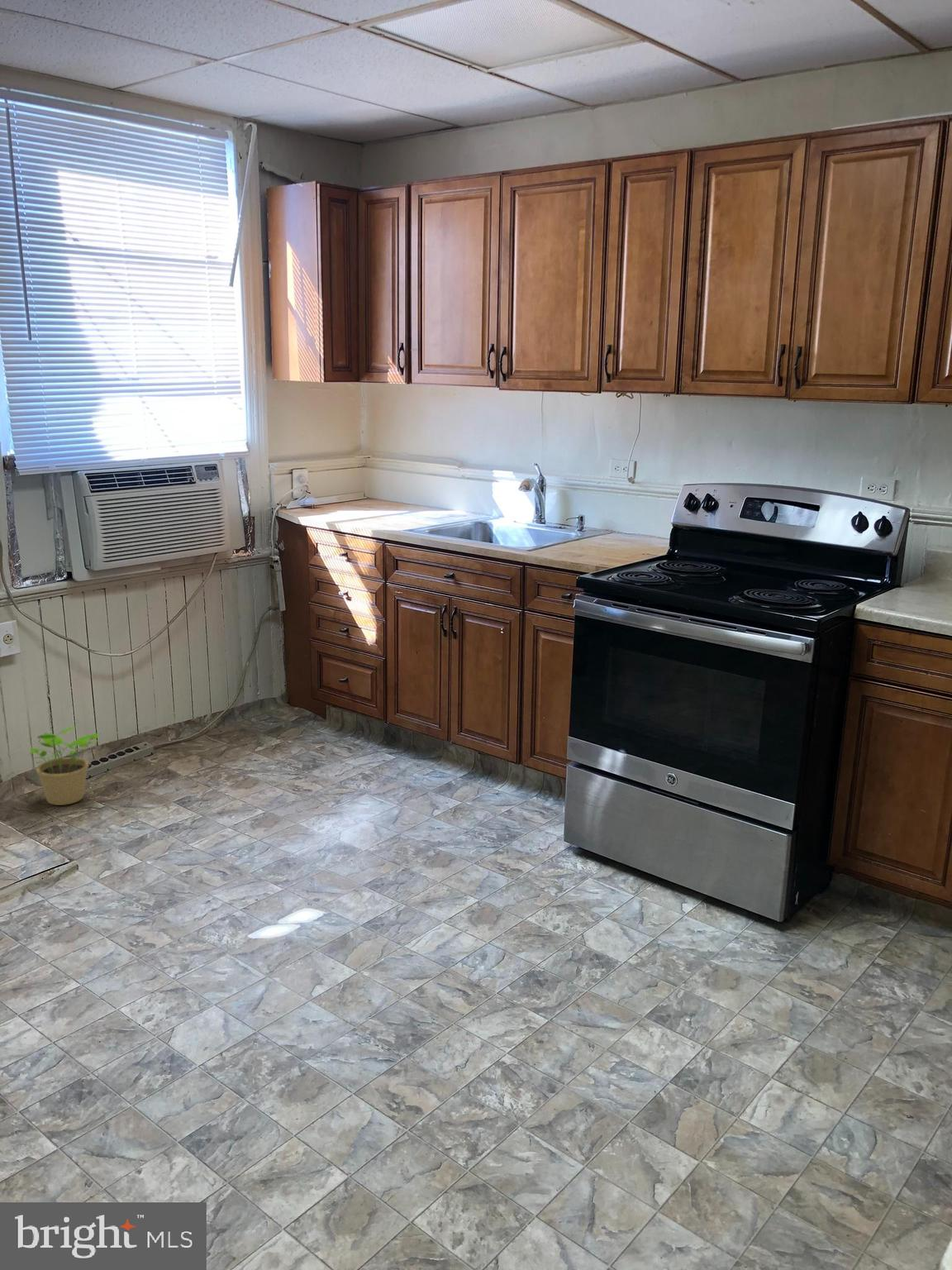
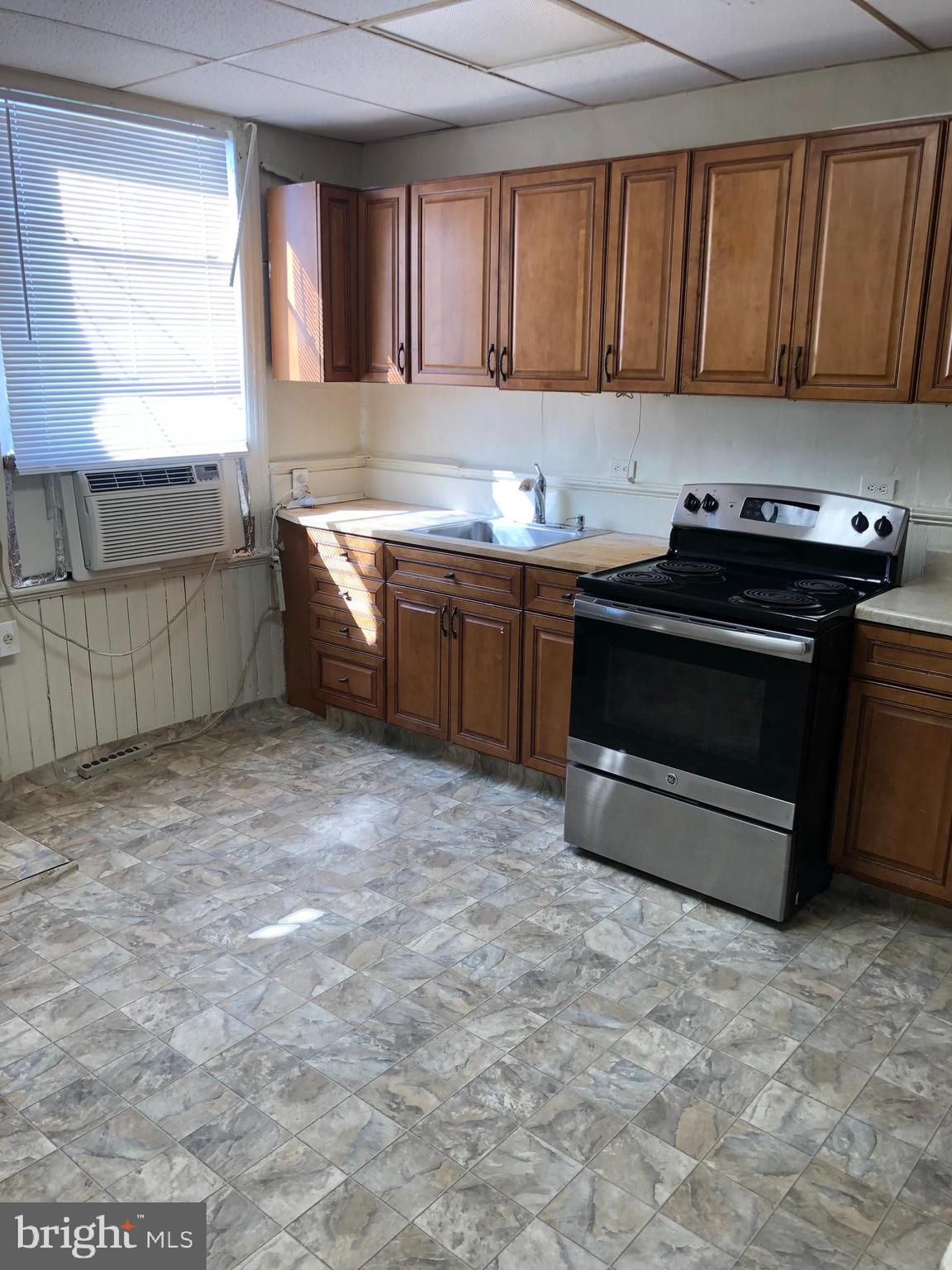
- potted plant [25,725,100,806]
